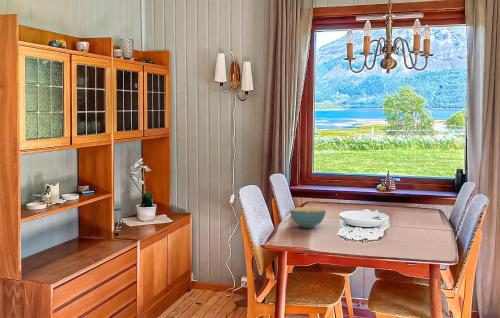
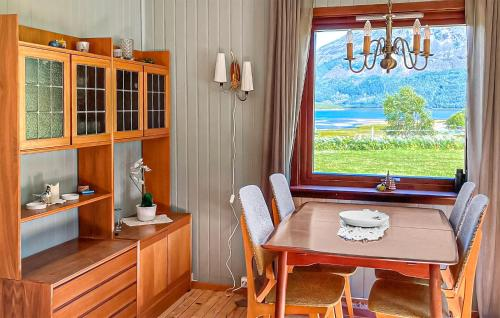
- cereal bowl [289,206,327,229]
